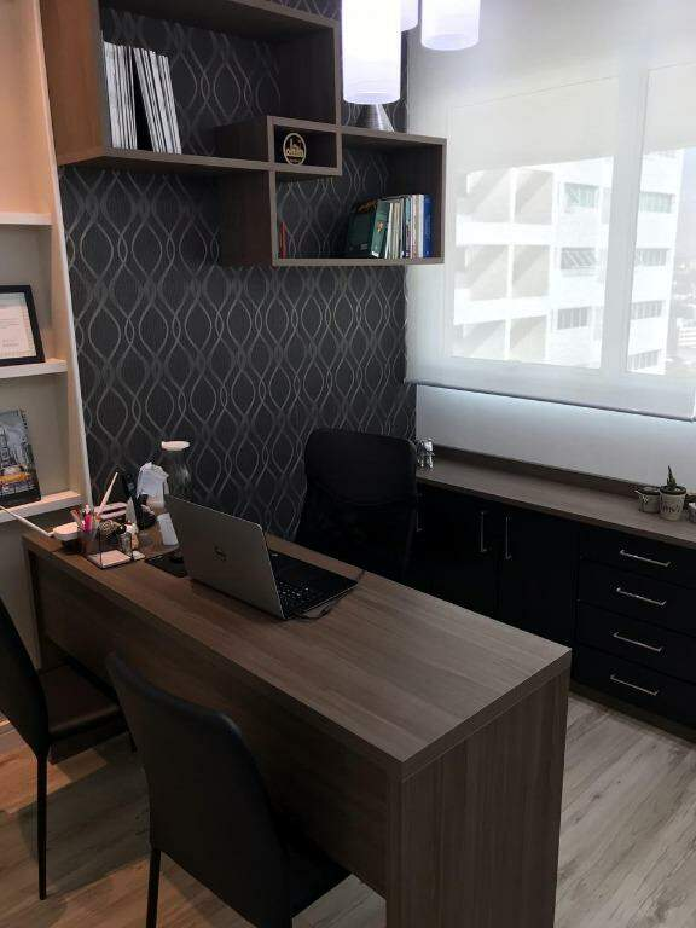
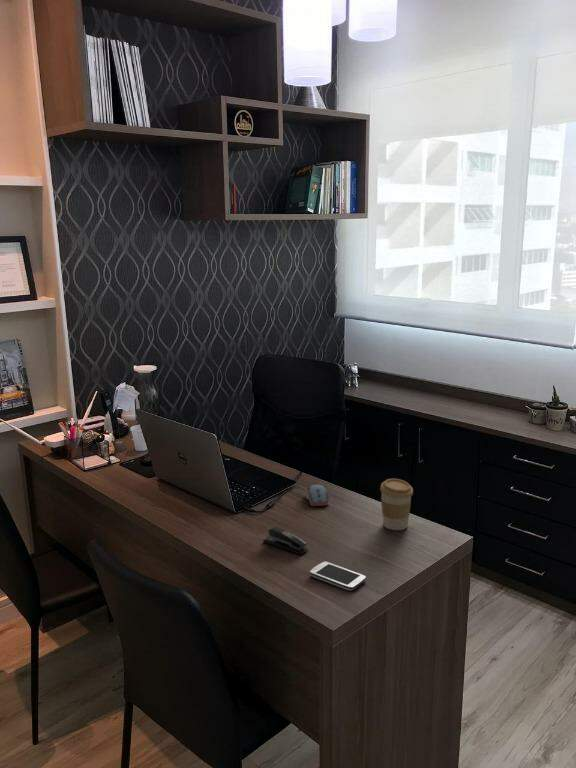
+ smartphone [309,561,367,592]
+ computer mouse [305,484,330,507]
+ stapler [262,526,309,556]
+ coffee cup [379,478,414,531]
